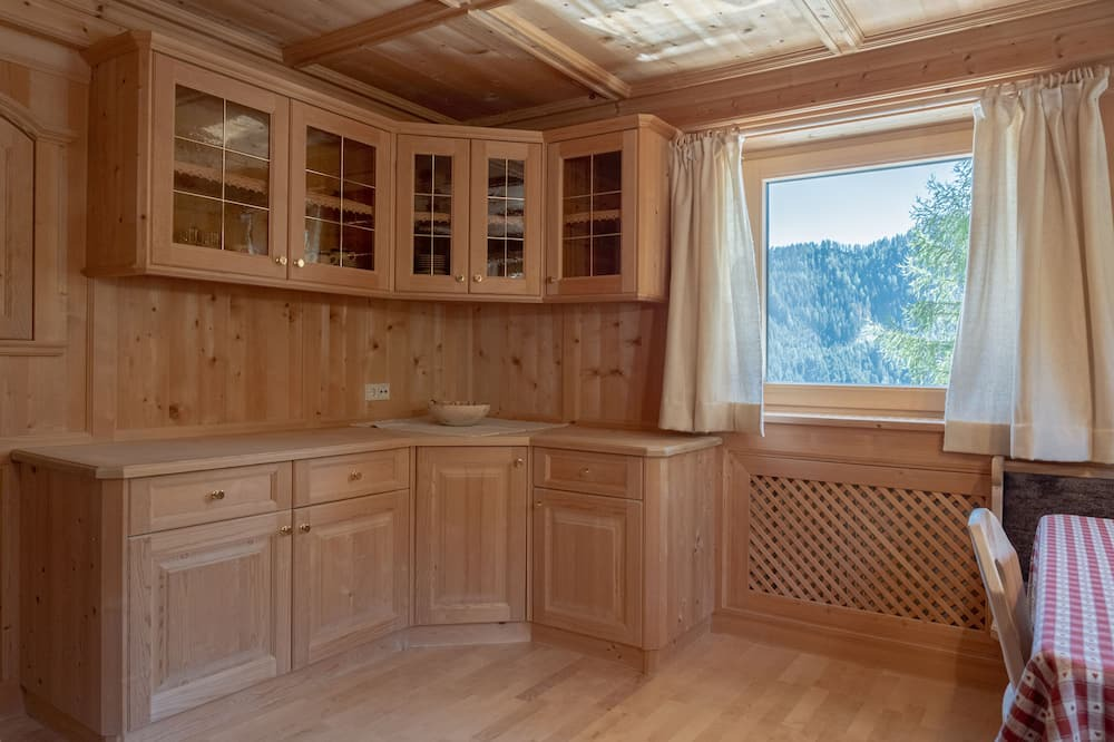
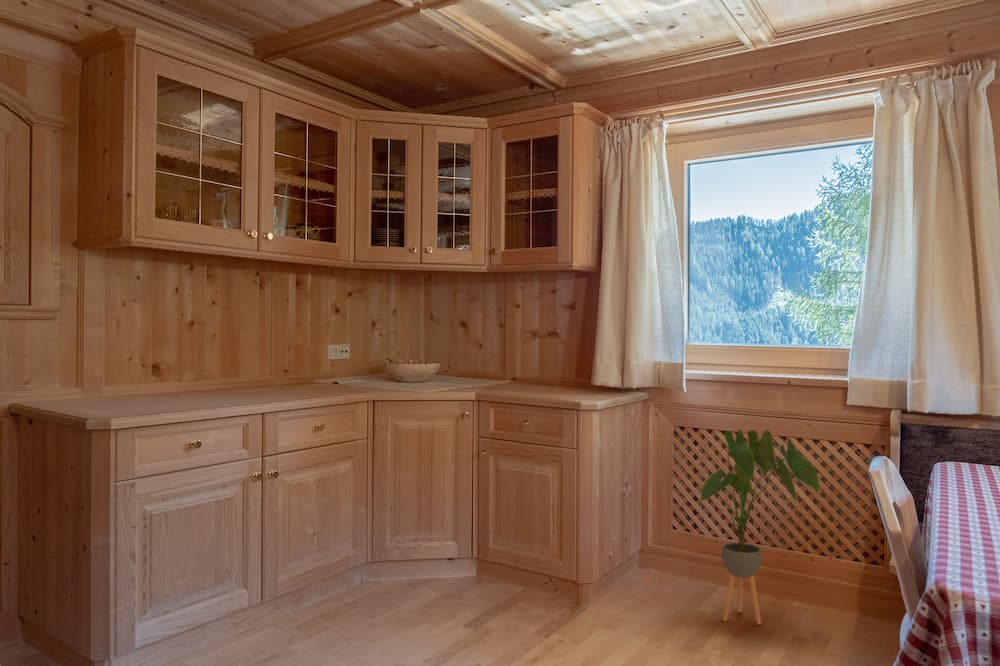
+ house plant [697,429,821,626]
